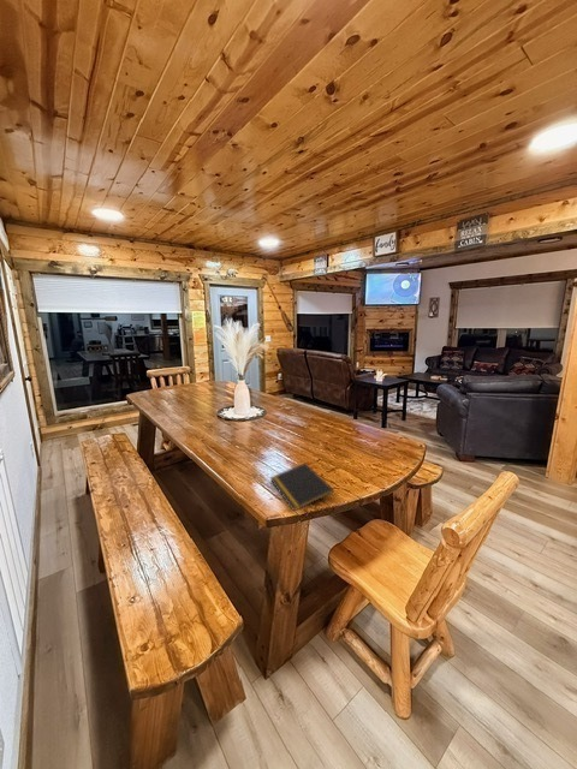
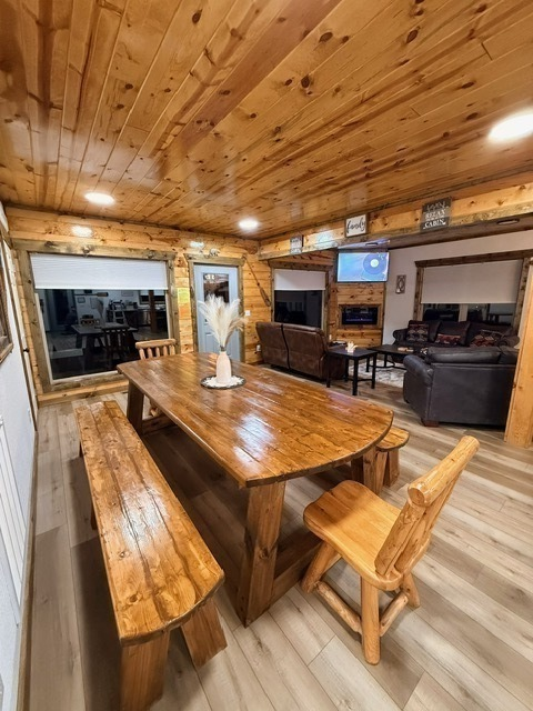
- notepad [268,461,335,513]
